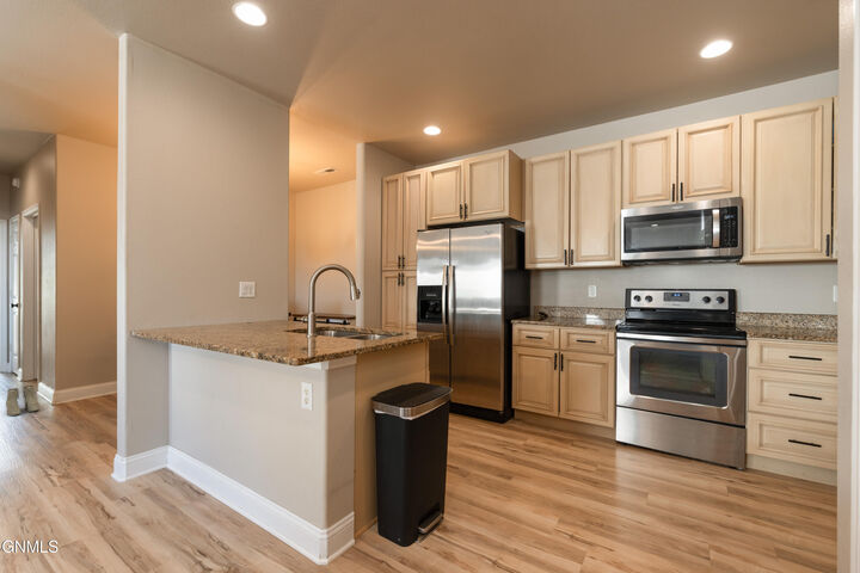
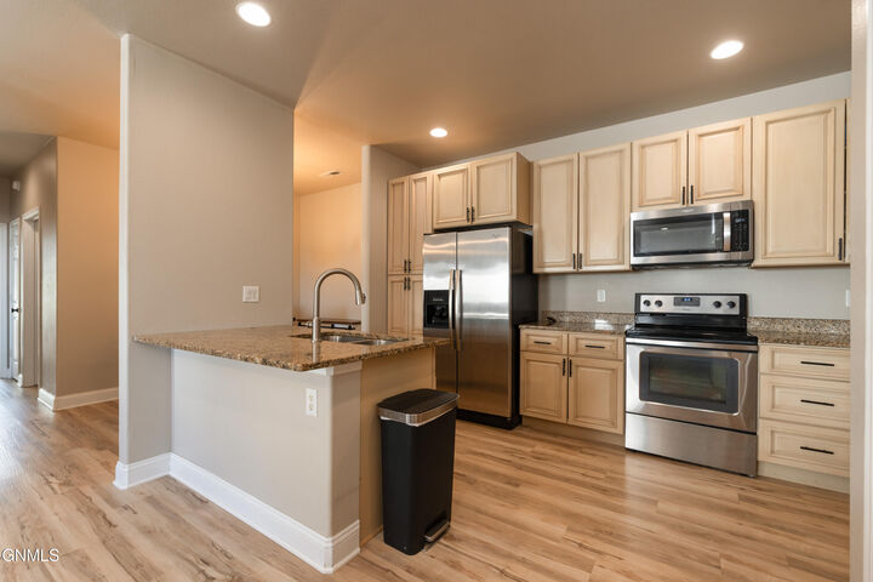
- boots [5,384,41,417]
